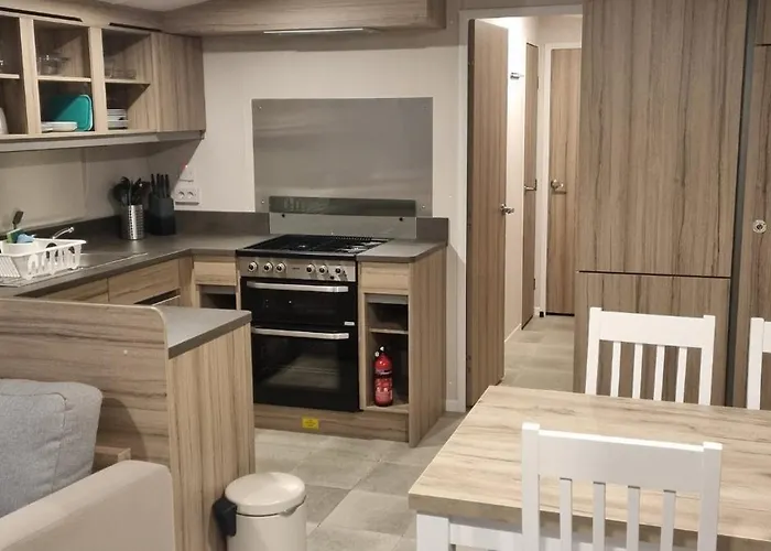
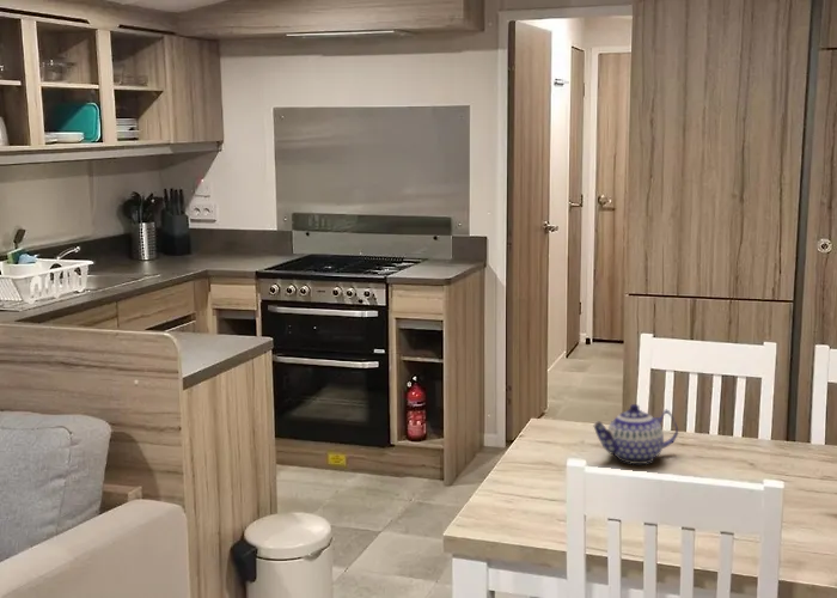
+ teapot [593,403,679,465]
